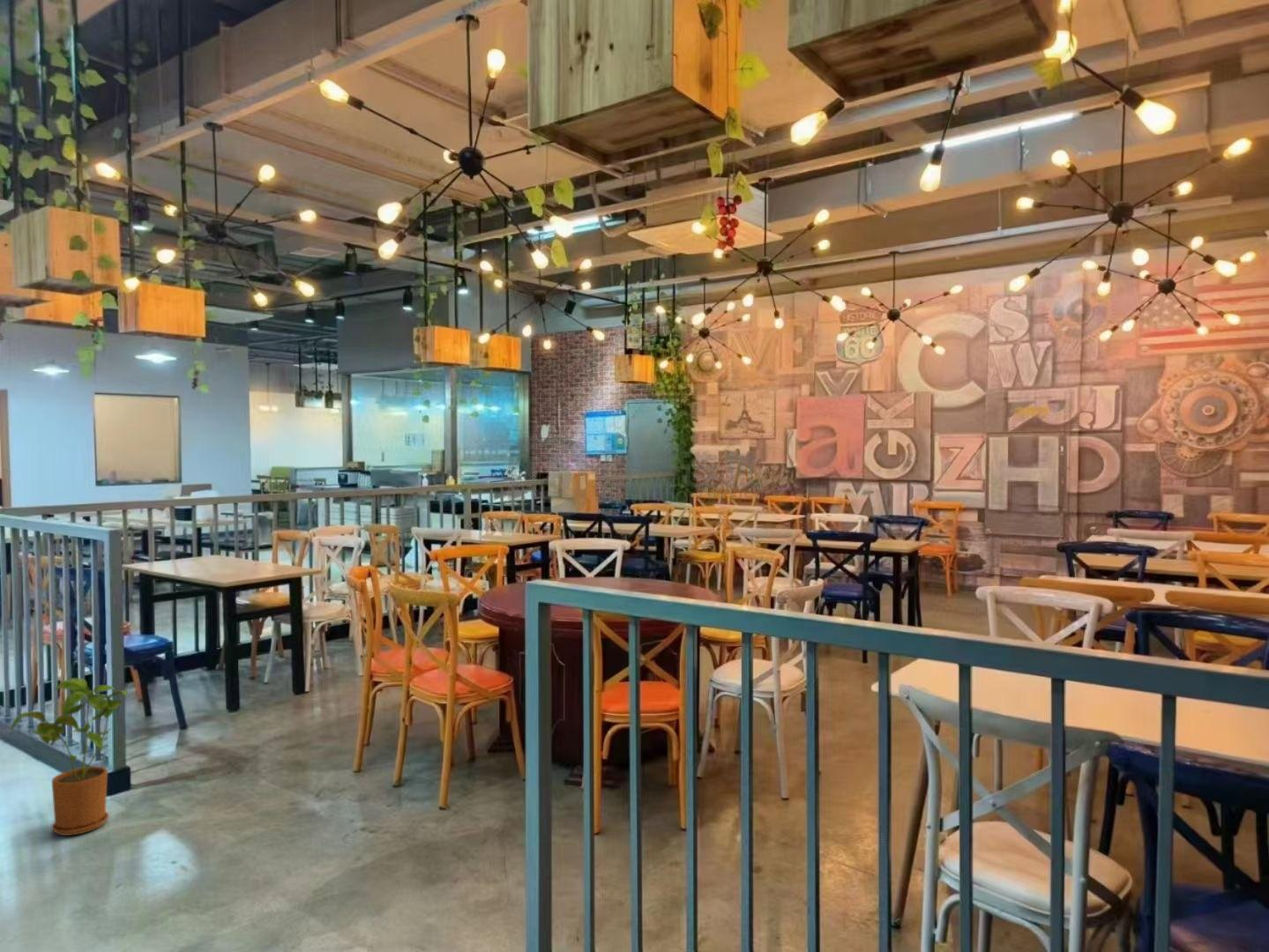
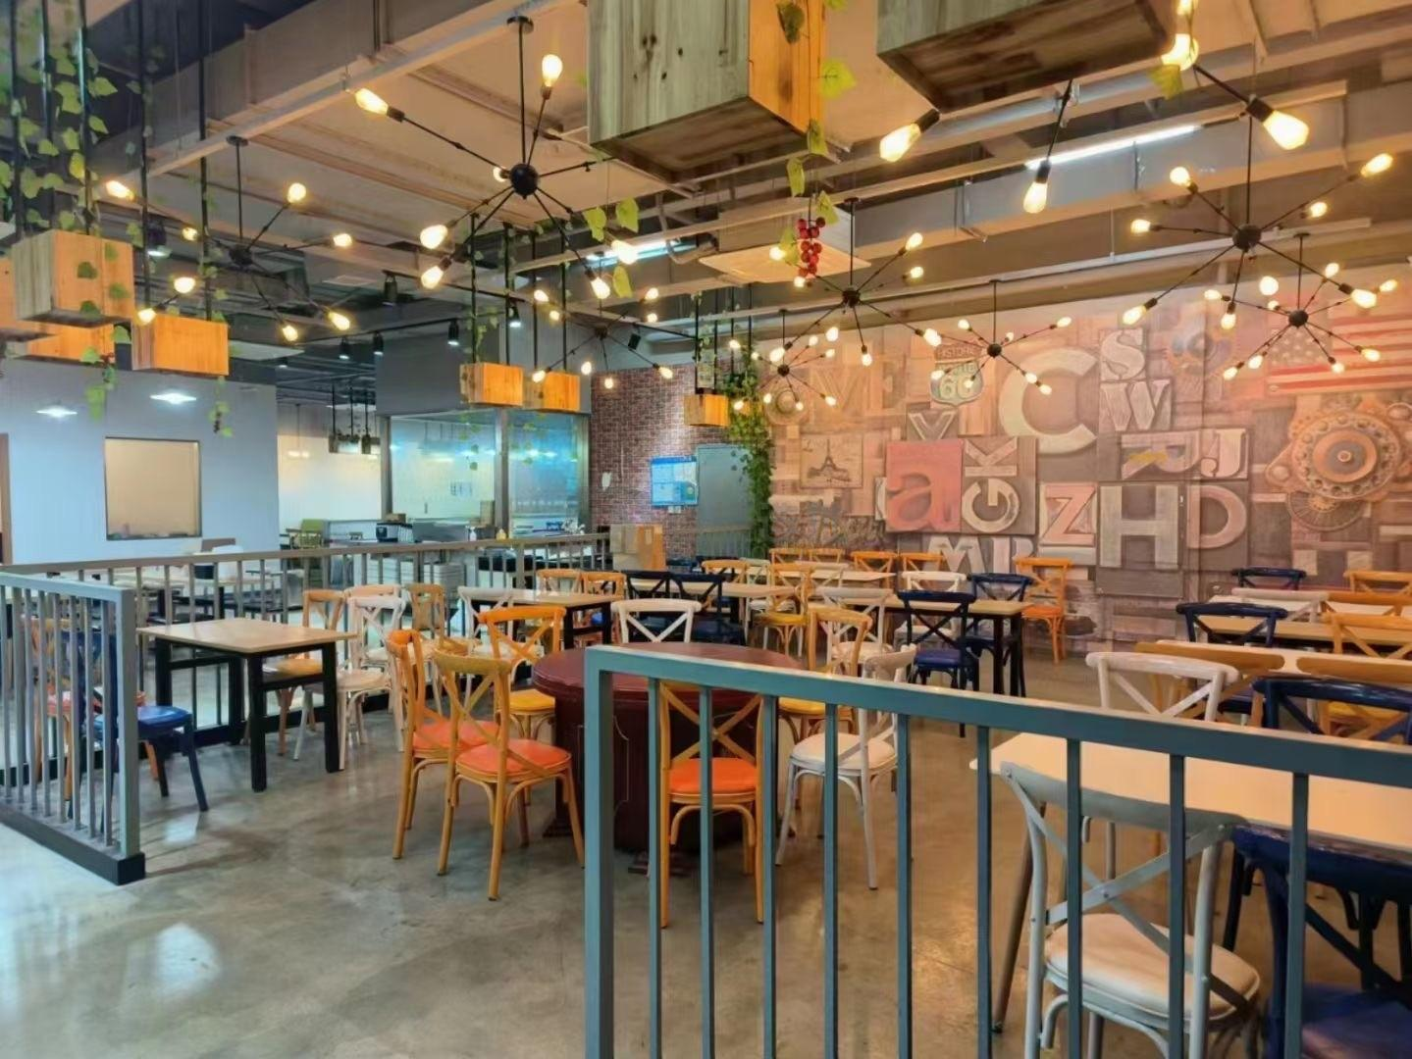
- house plant [10,677,129,837]
